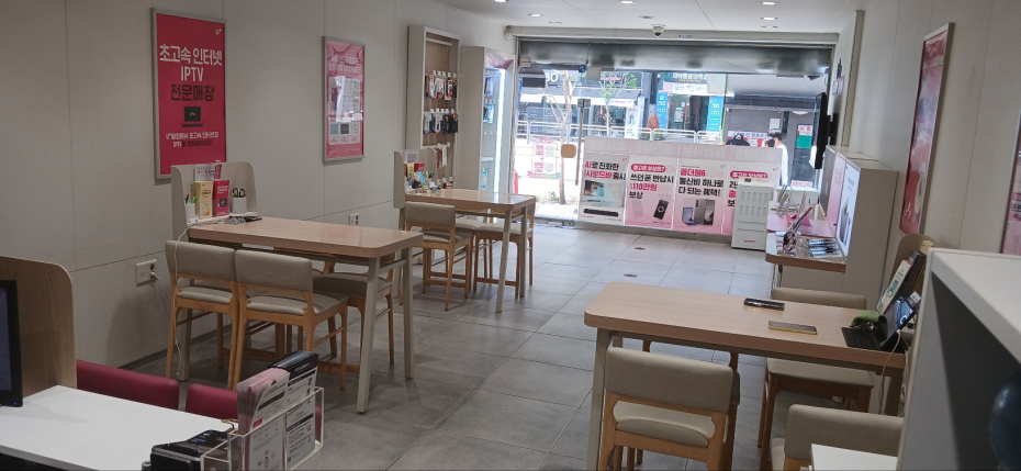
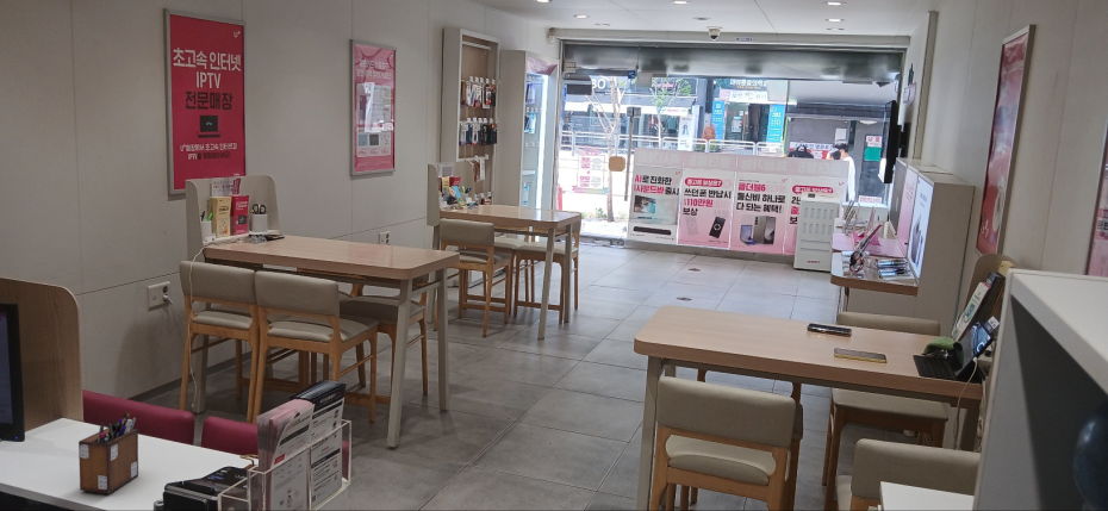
+ desk organizer [77,411,139,494]
